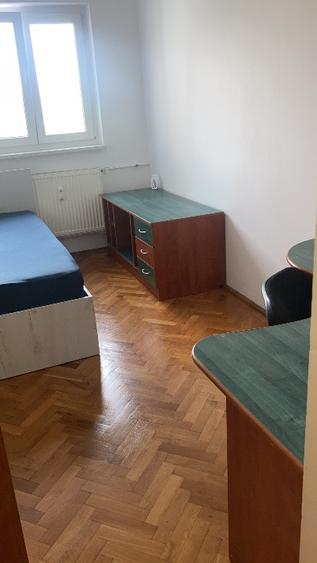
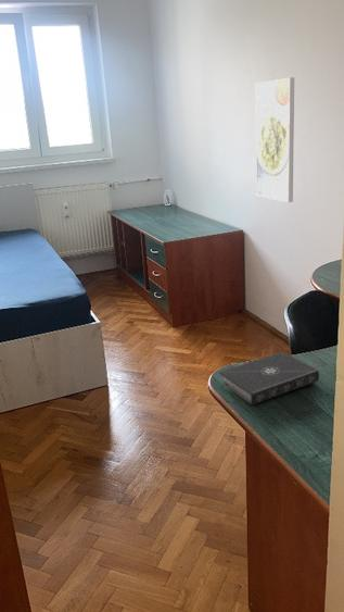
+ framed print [255,76,295,203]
+ book [218,351,320,407]
